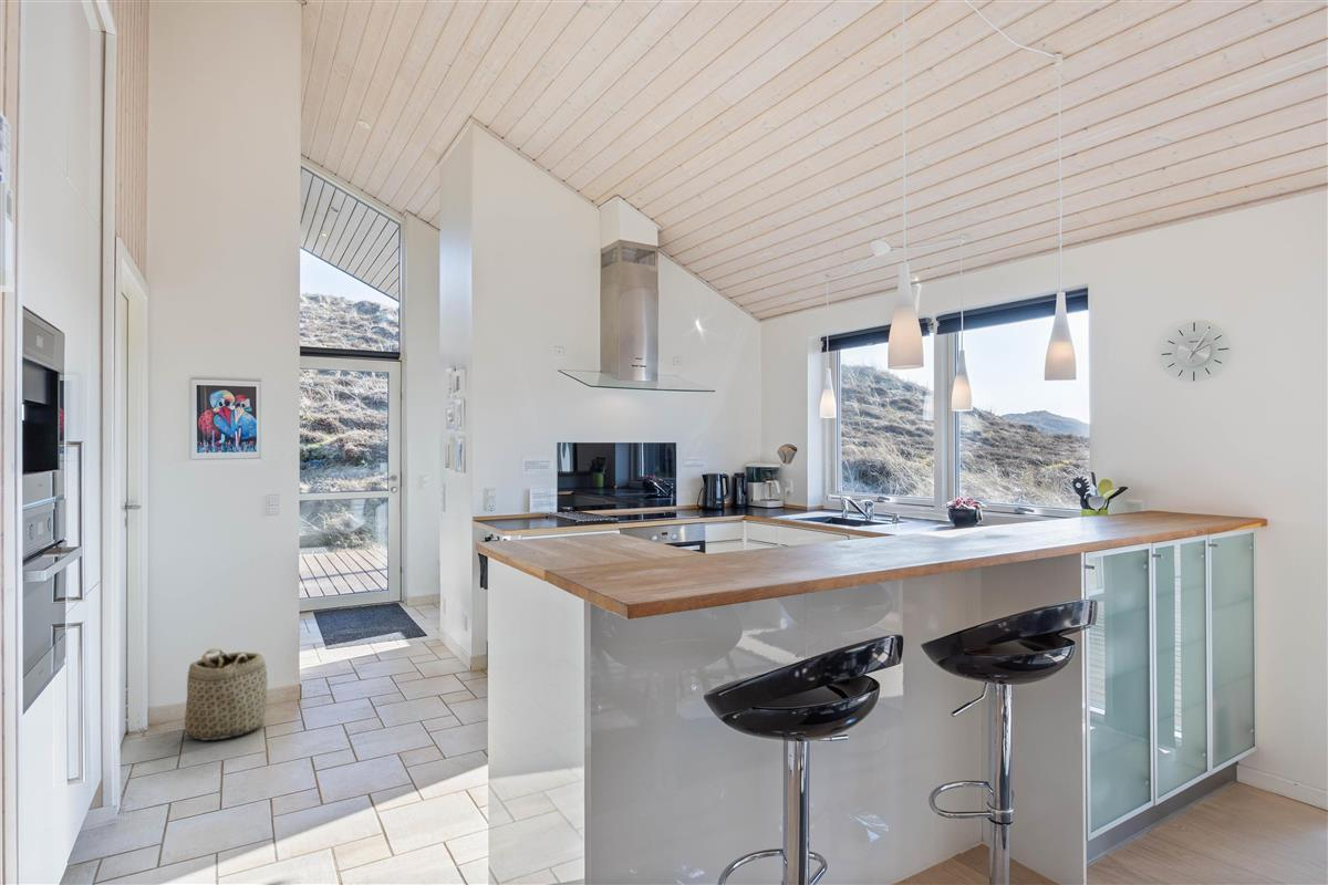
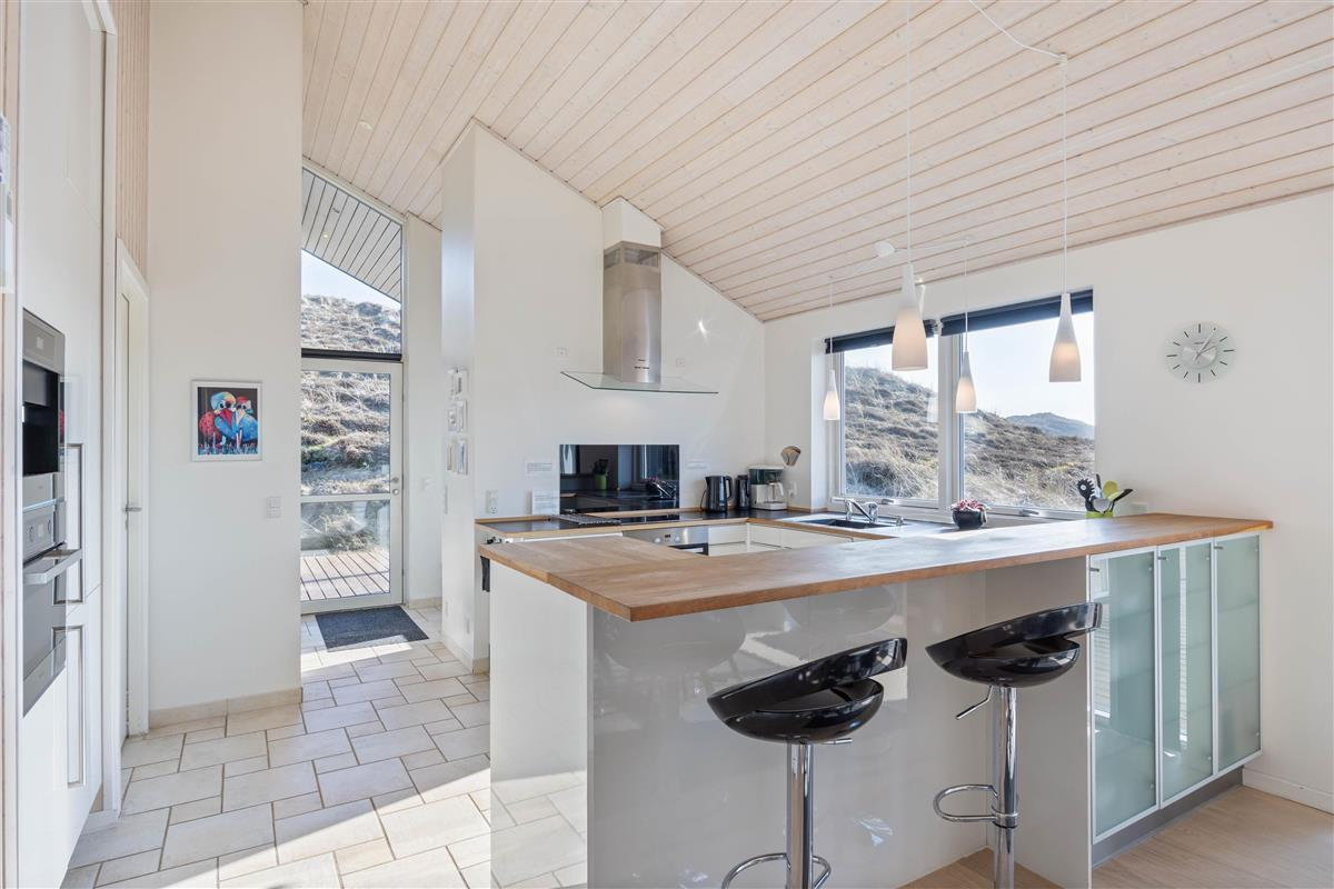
- basket [184,647,268,741]
